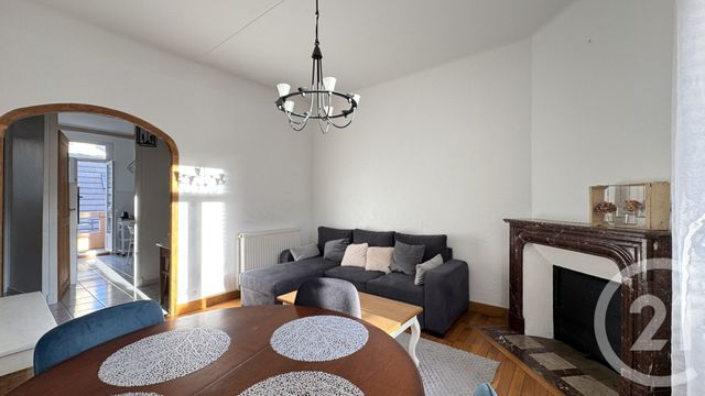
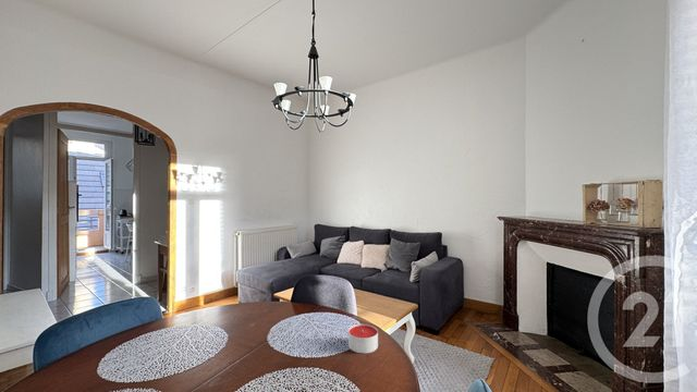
+ candle [347,323,379,354]
